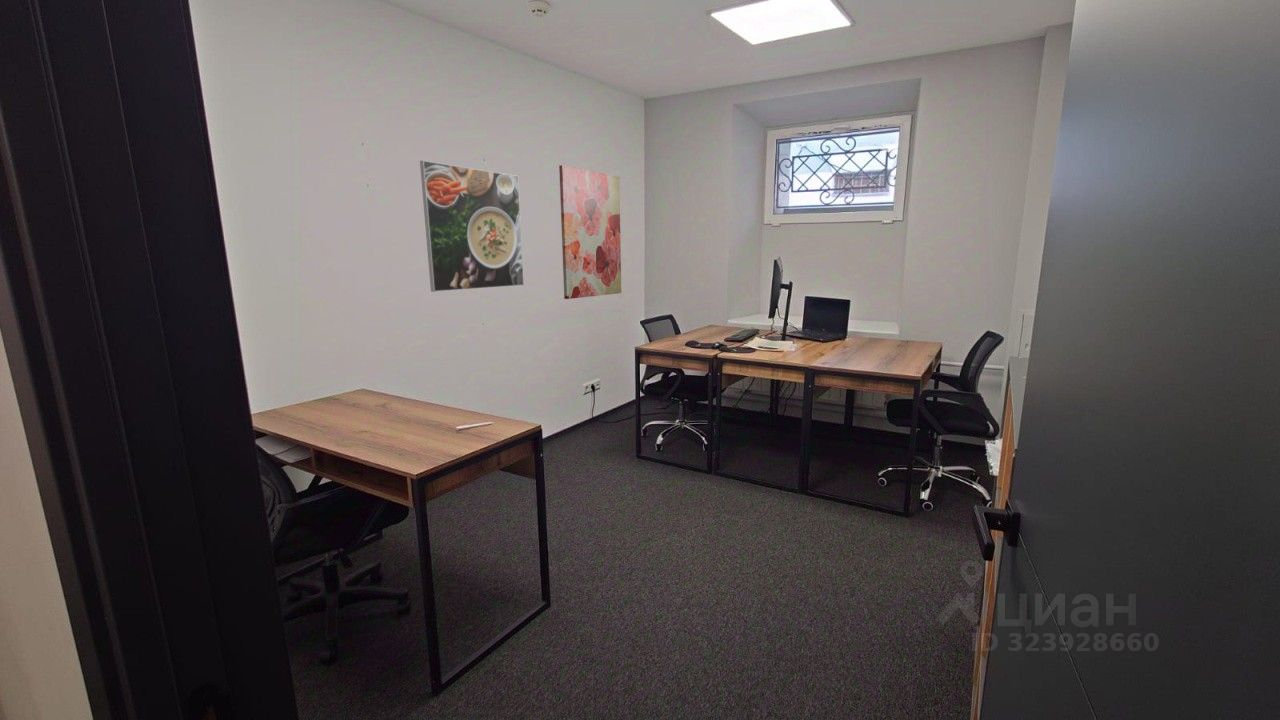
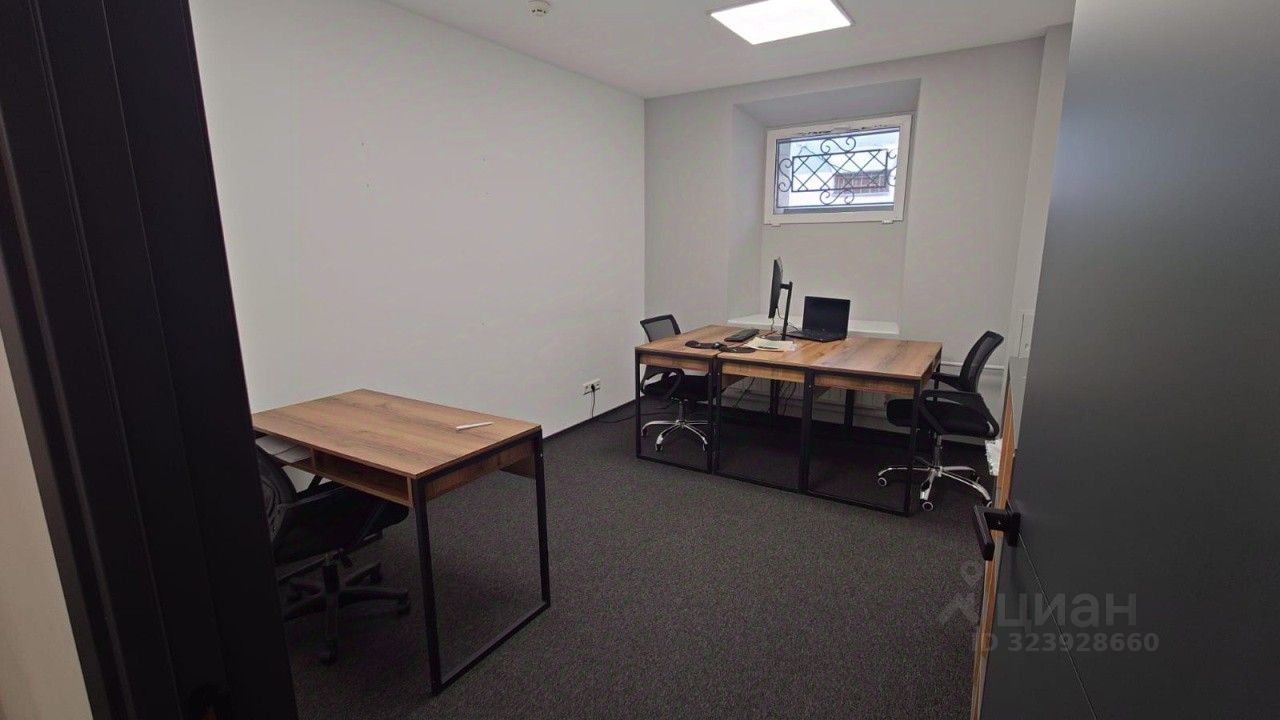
- wall art [558,164,622,300]
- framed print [419,159,525,293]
